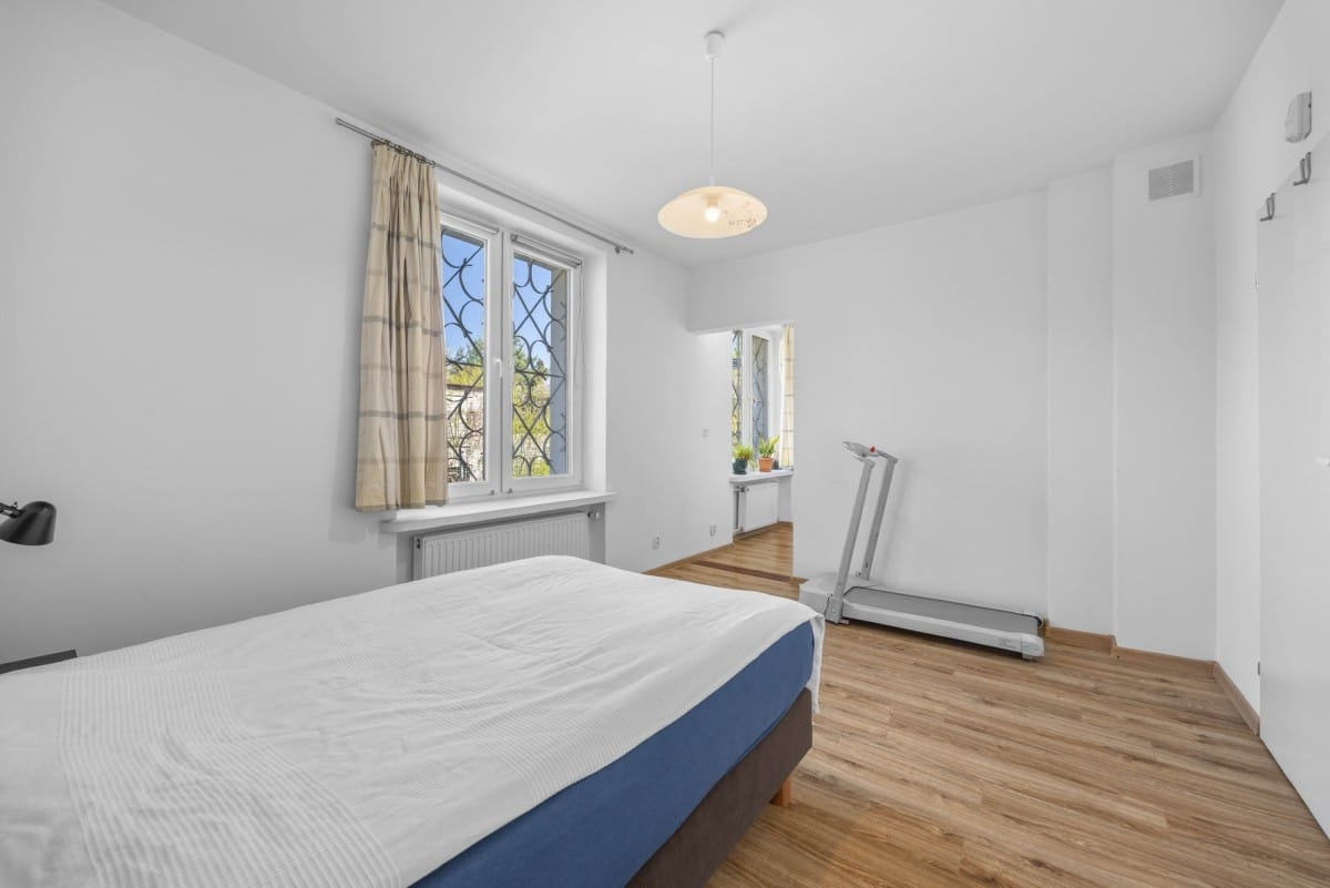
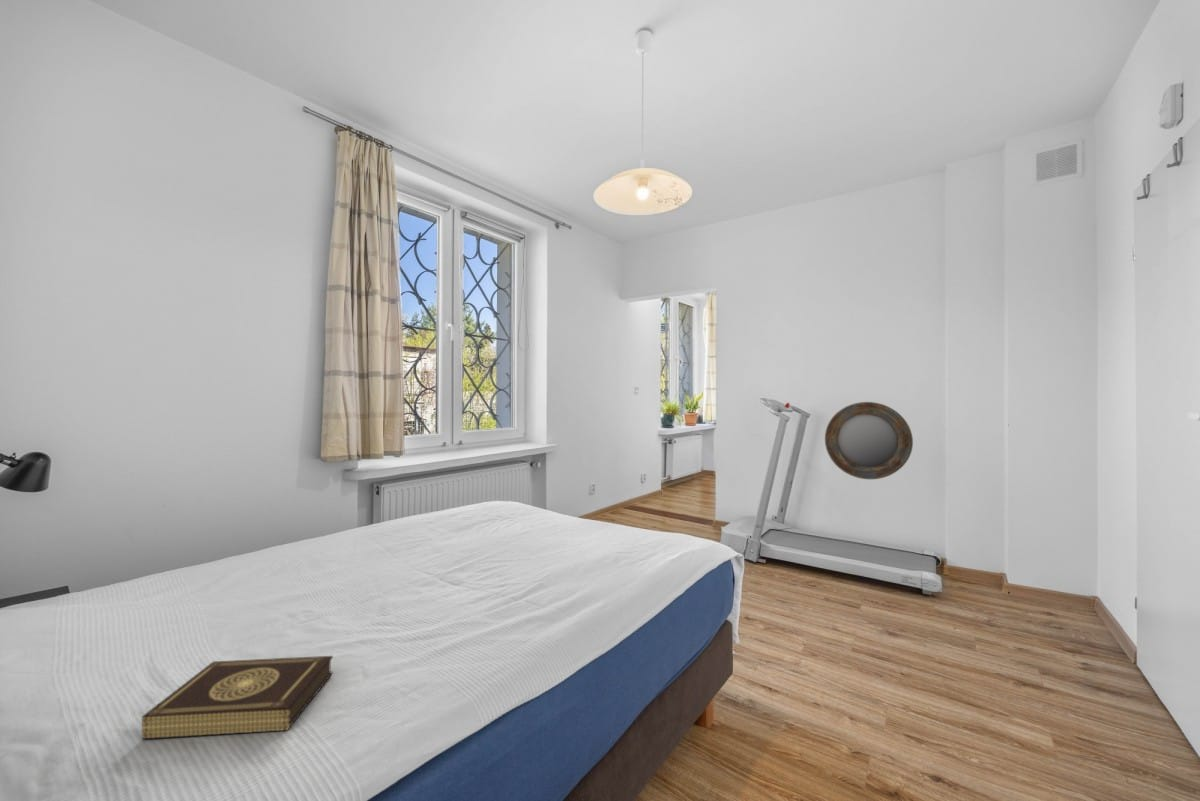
+ book [141,655,334,740]
+ home mirror [824,401,914,480]
